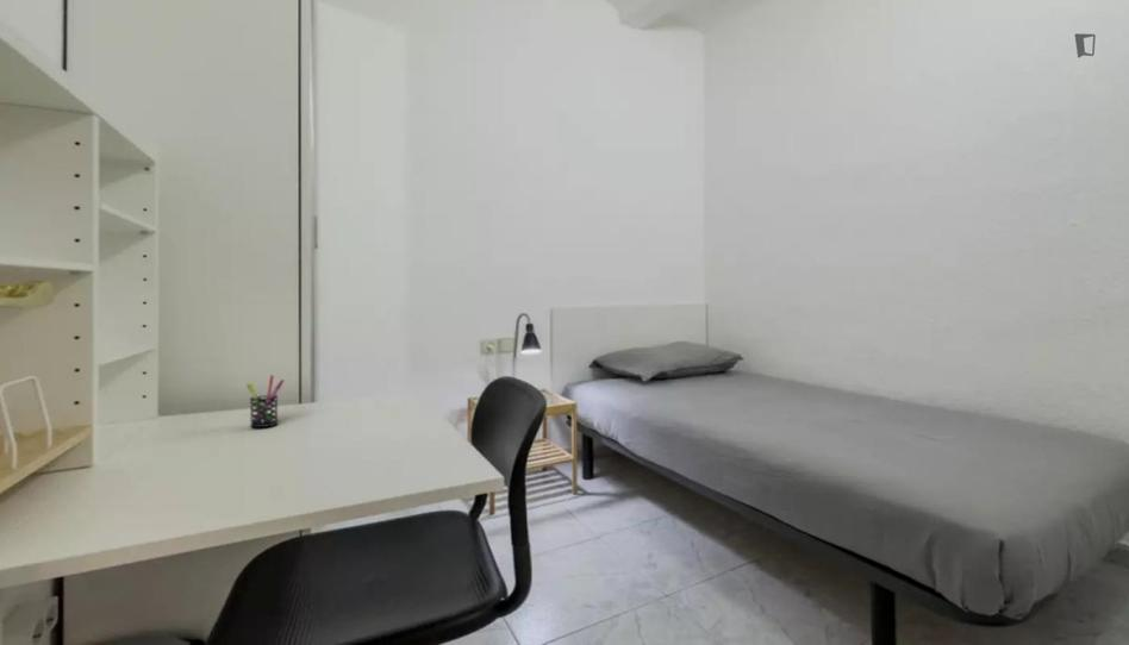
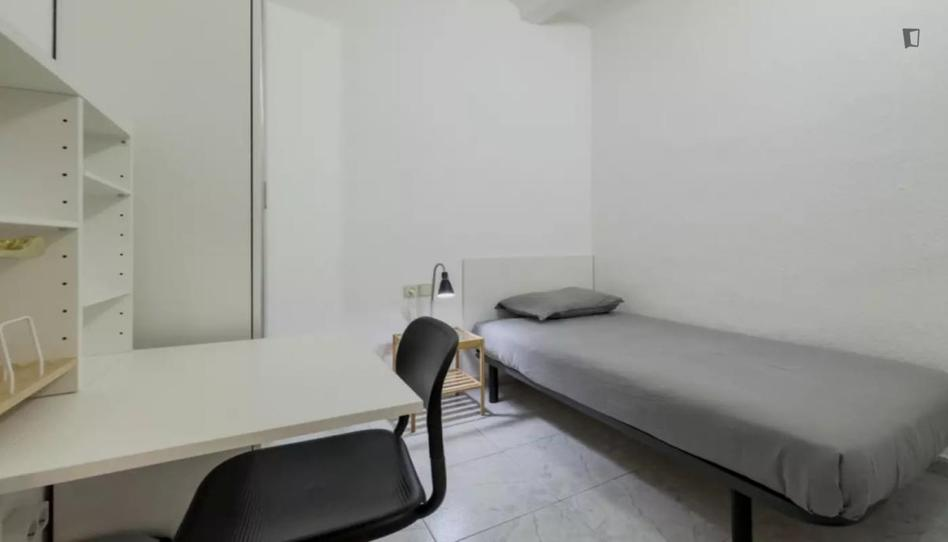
- pen holder [245,374,285,428]
